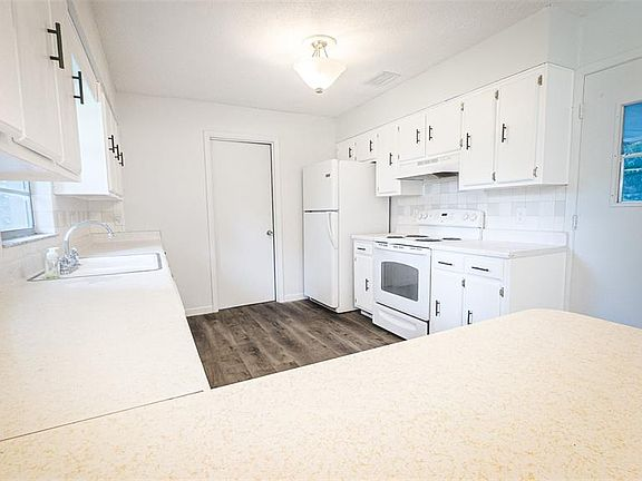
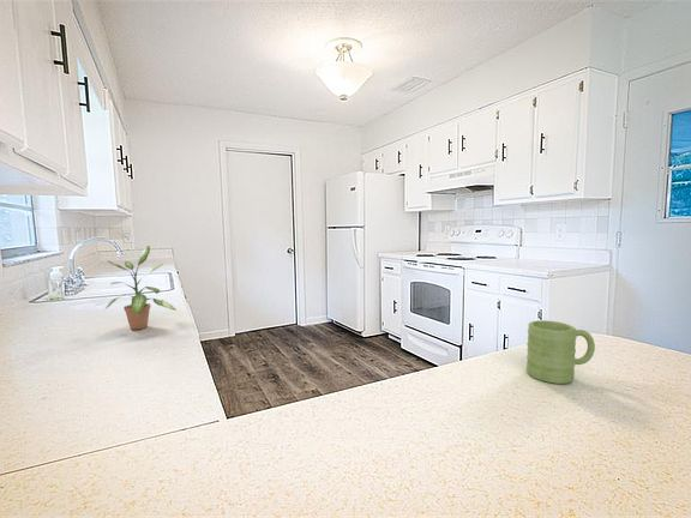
+ mug [525,319,596,385]
+ potted plant [91,243,178,331]
